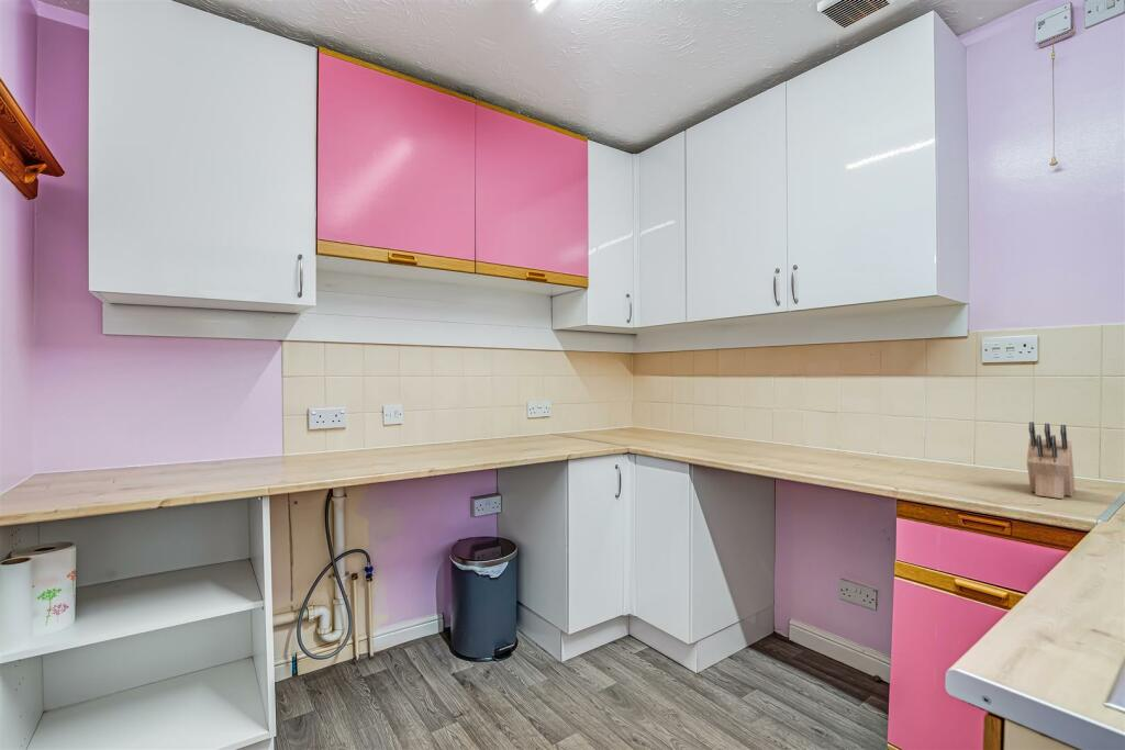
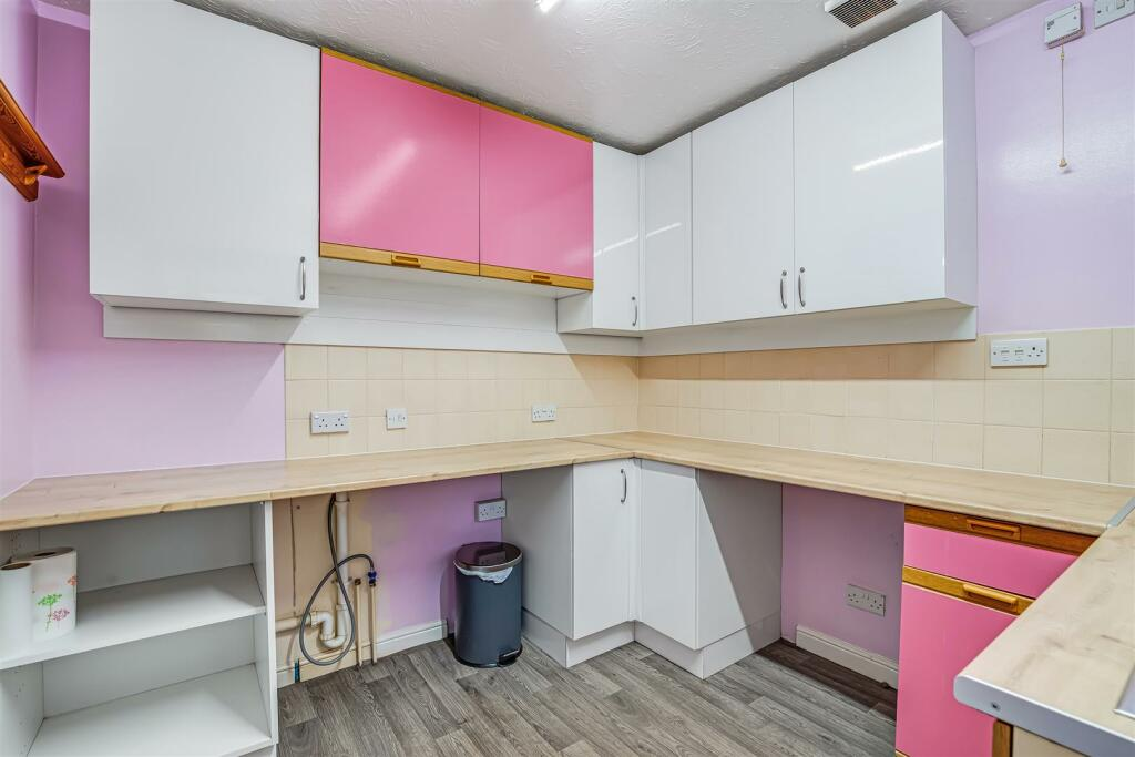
- knife block [1026,421,1076,500]
